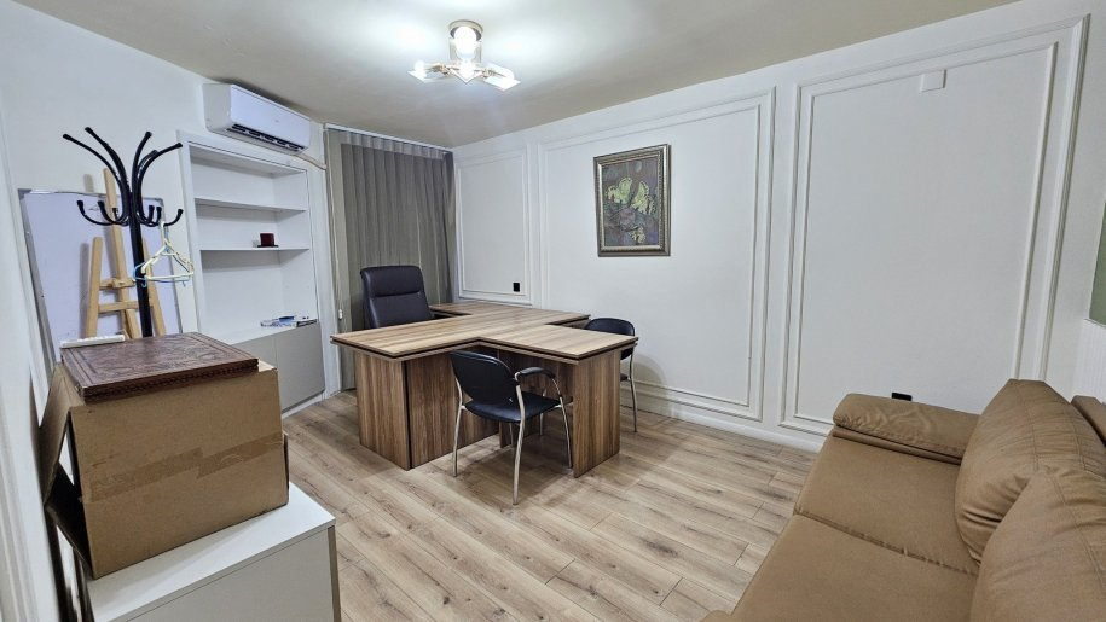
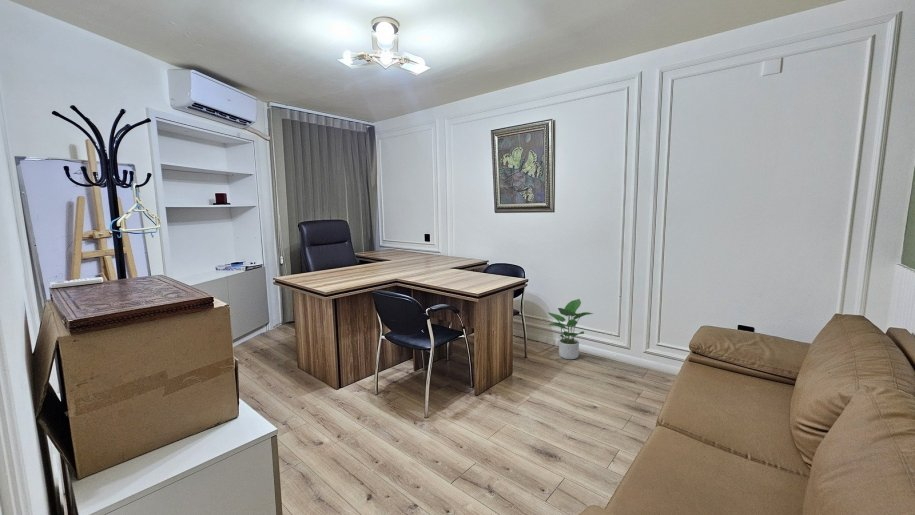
+ potted plant [547,298,594,360]
